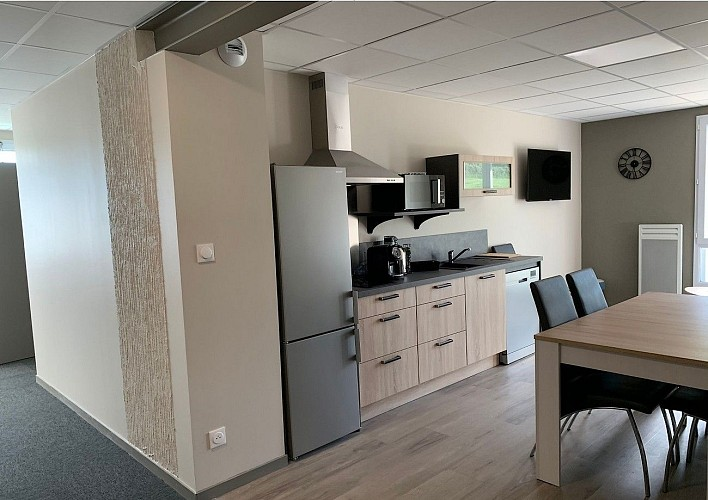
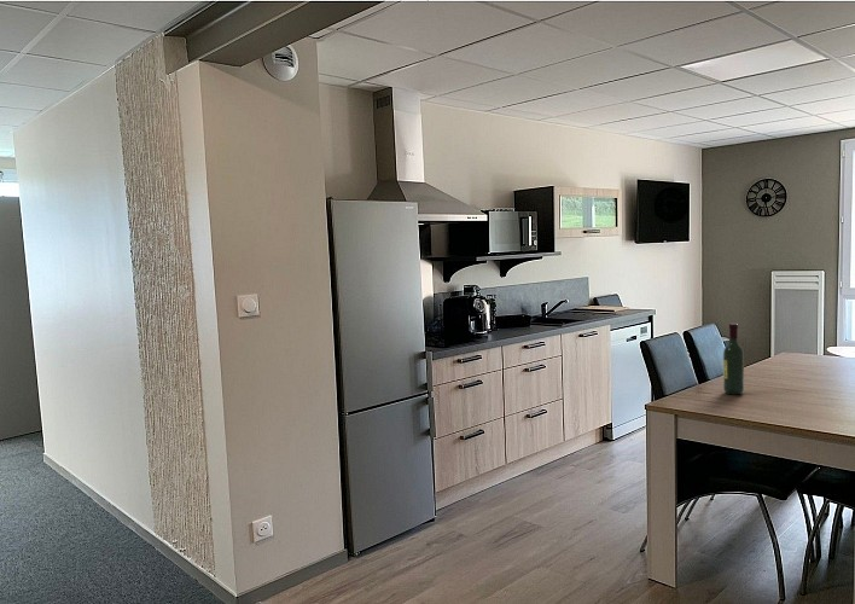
+ wine bottle [722,323,745,395]
